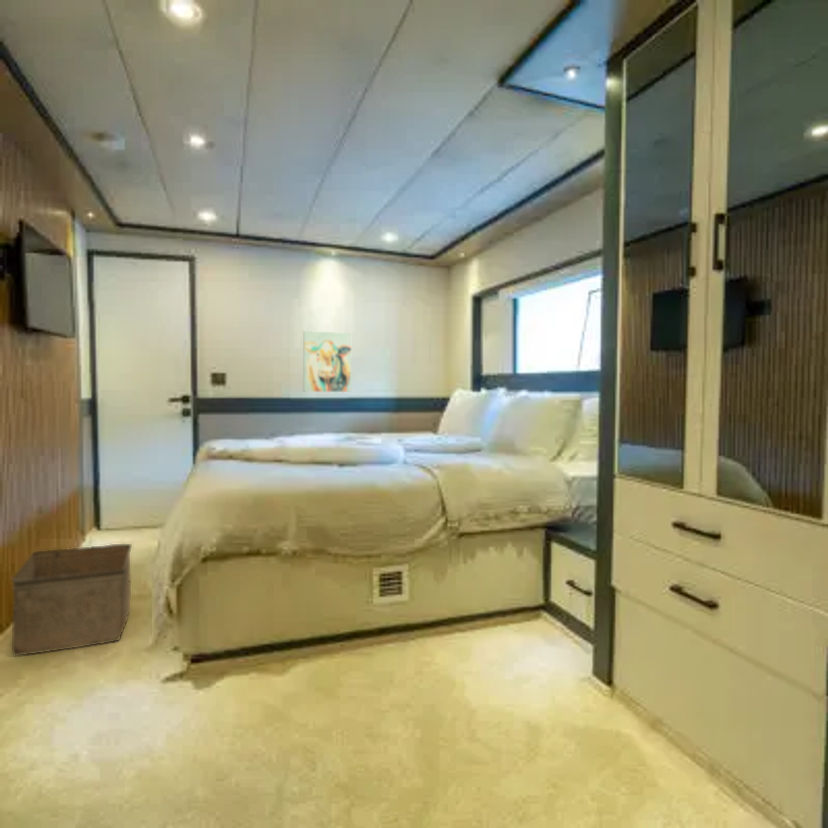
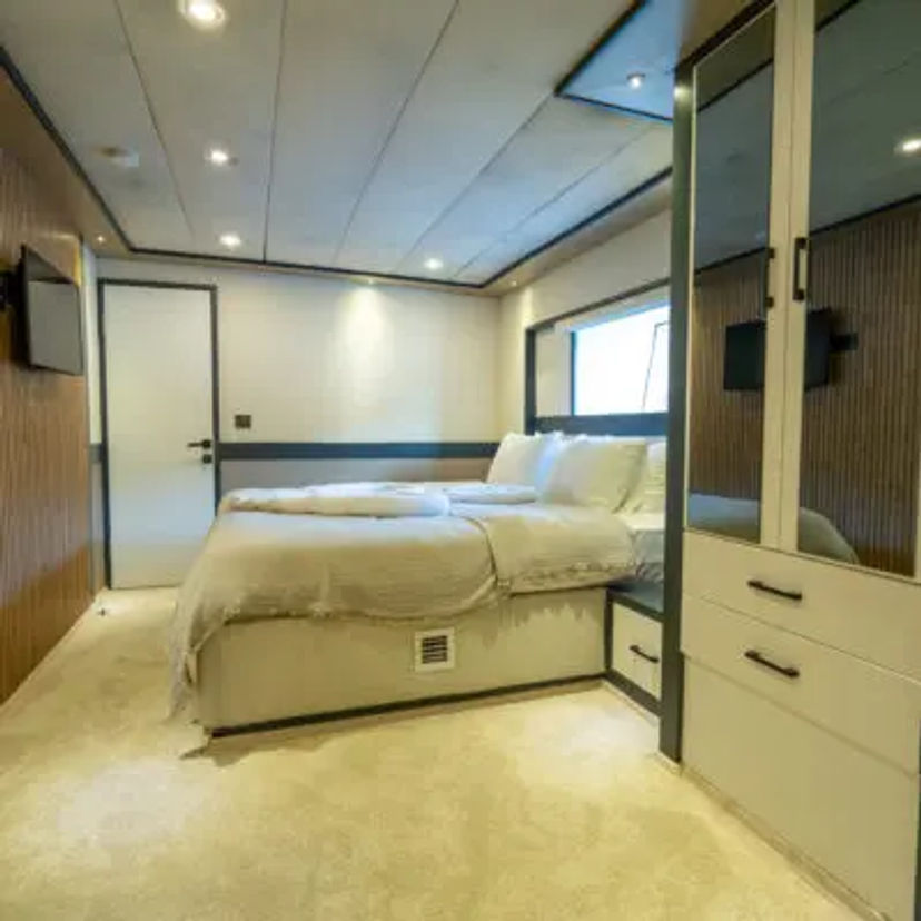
- wall art [302,330,352,393]
- storage bin [11,543,133,658]
